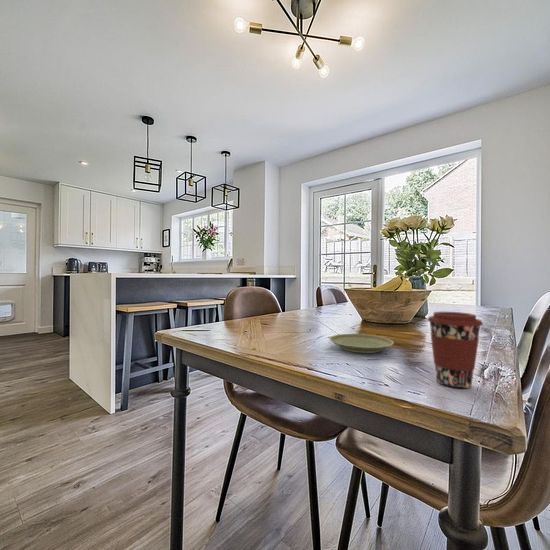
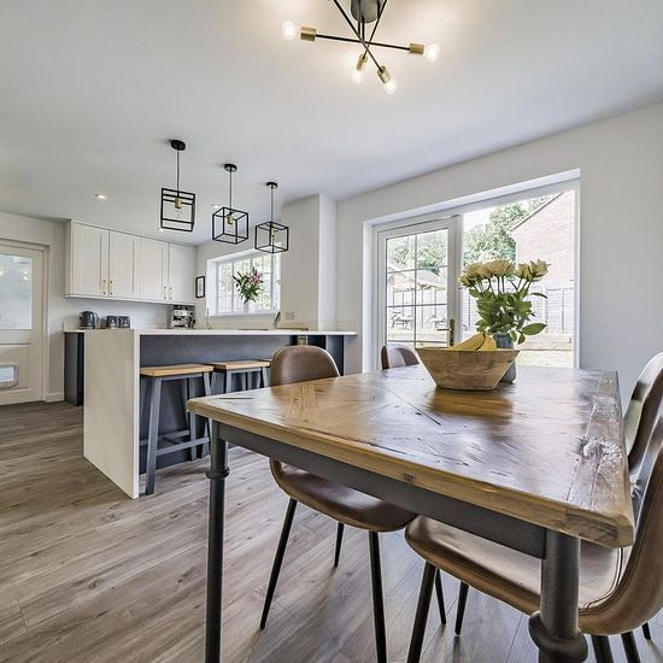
- coffee cup [426,311,484,389]
- plate [328,333,395,354]
